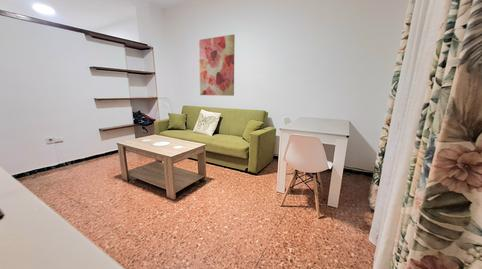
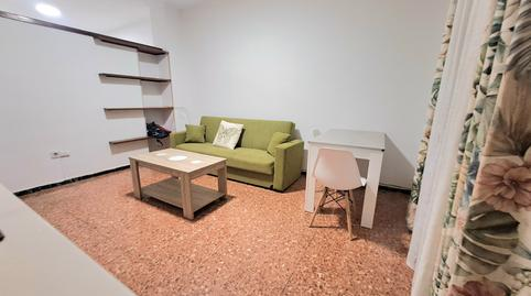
- wall art [198,33,236,97]
